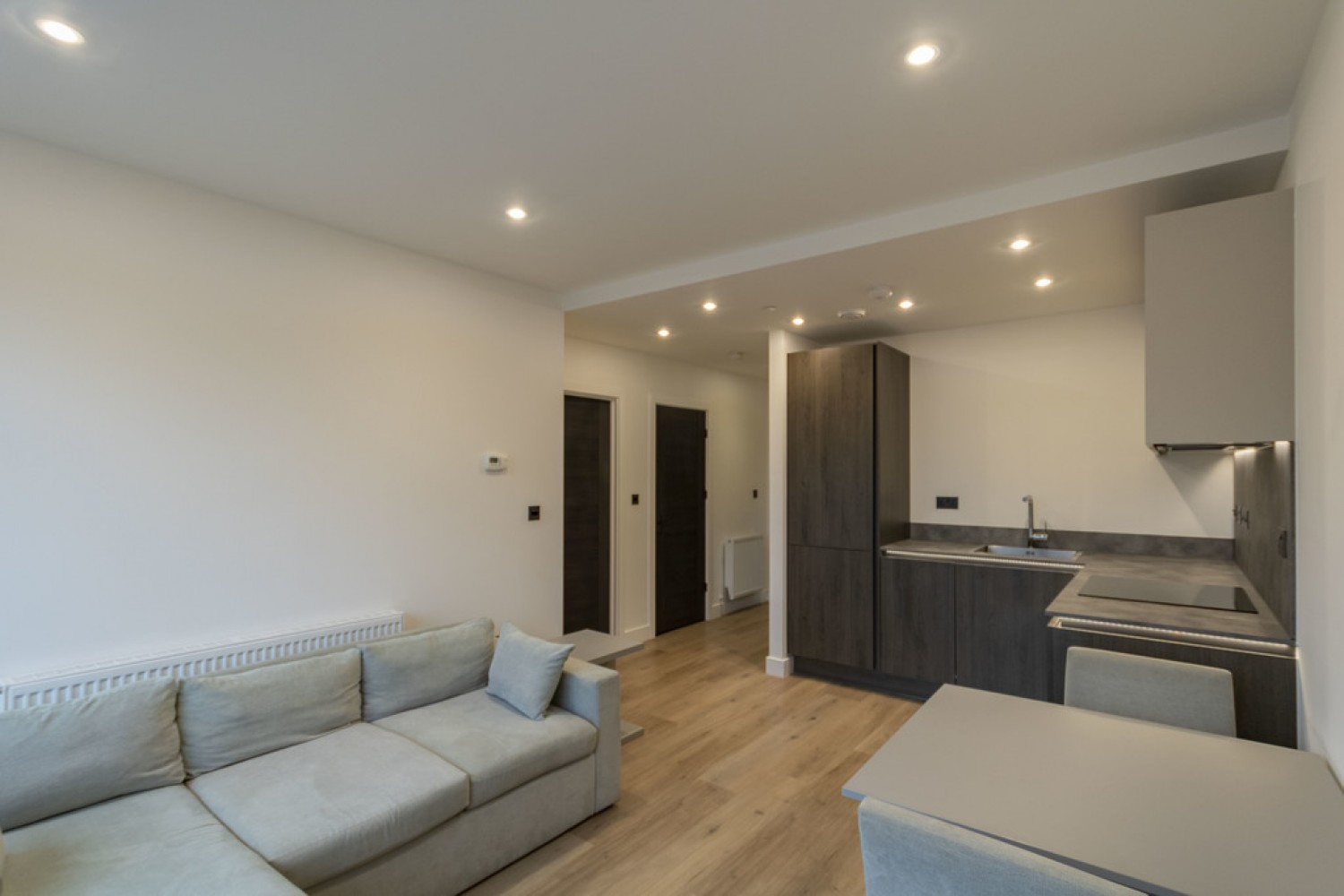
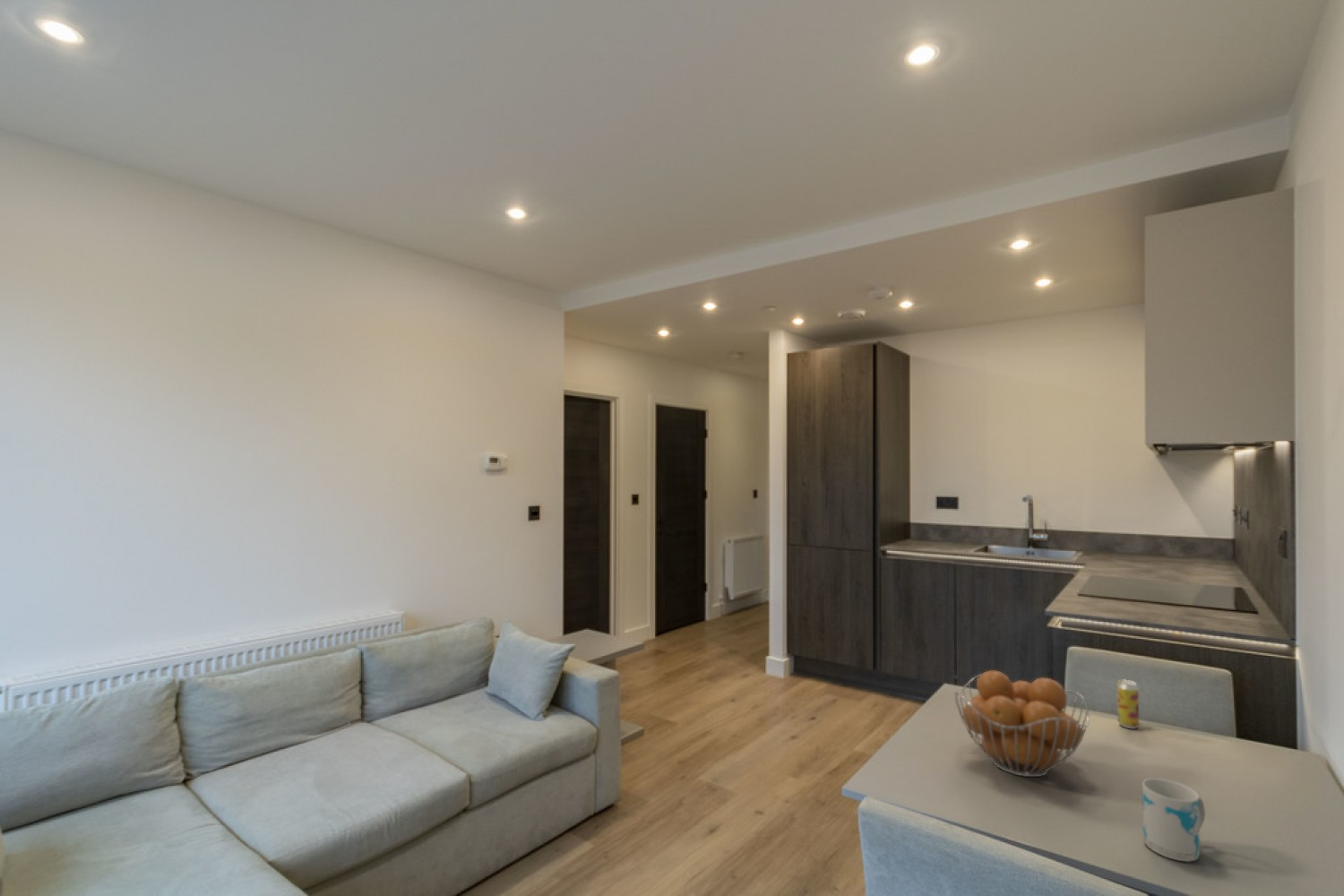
+ beverage can [1116,678,1140,729]
+ fruit basket [953,669,1090,778]
+ mug [1142,778,1206,863]
